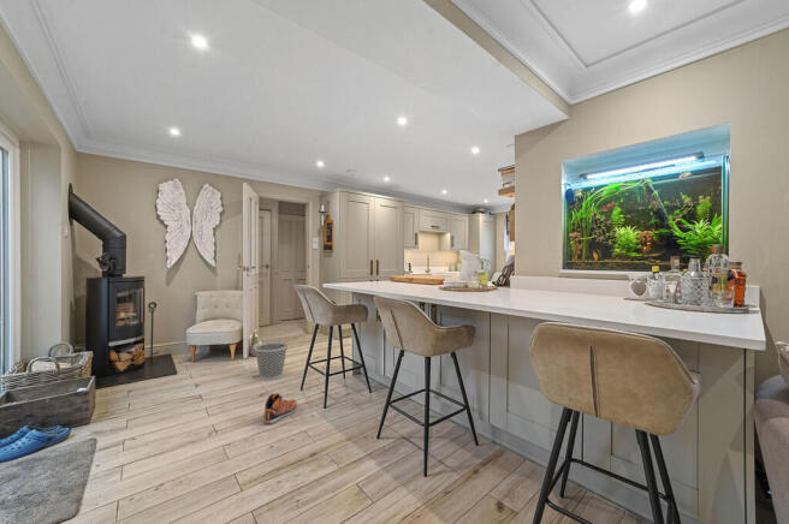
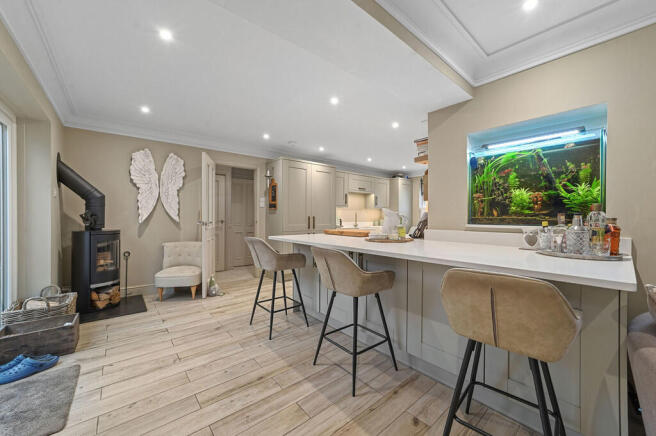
- sneaker [263,392,298,425]
- wastebasket [254,340,289,381]
